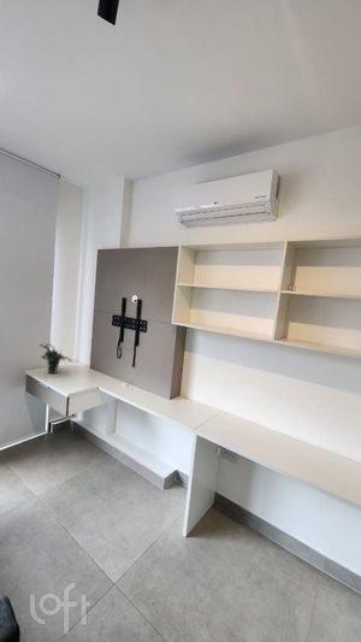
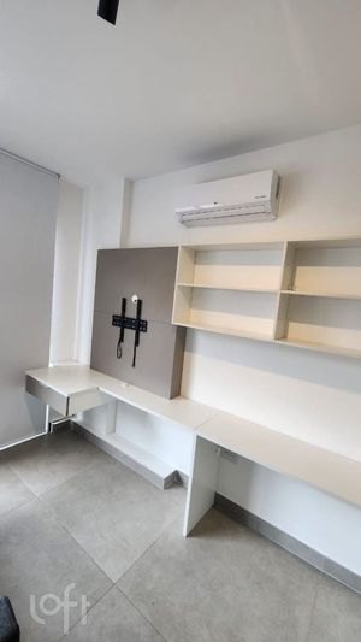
- potted plant [39,342,73,375]
